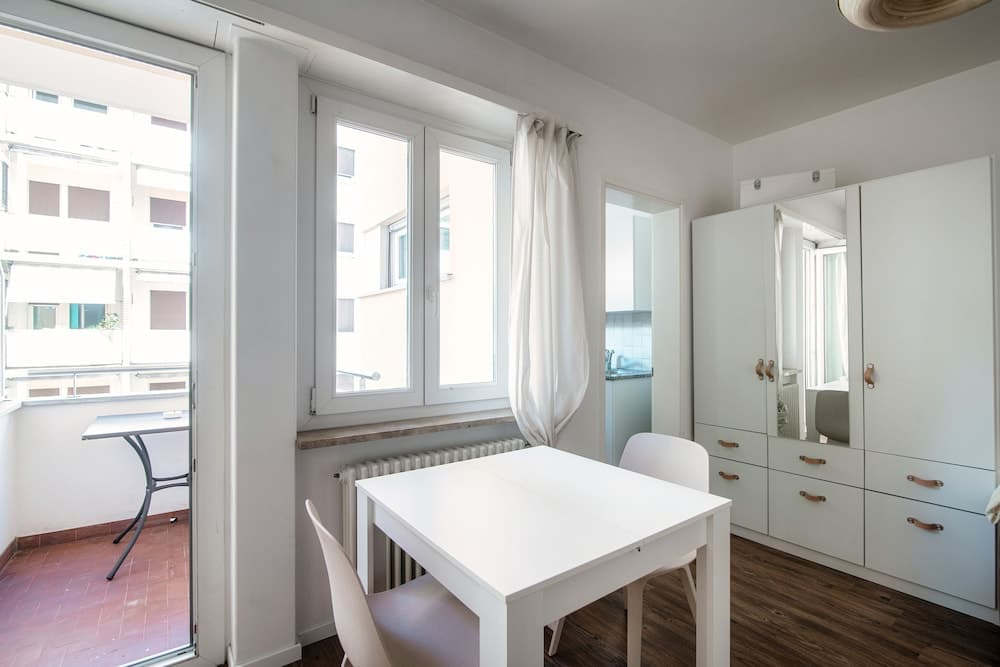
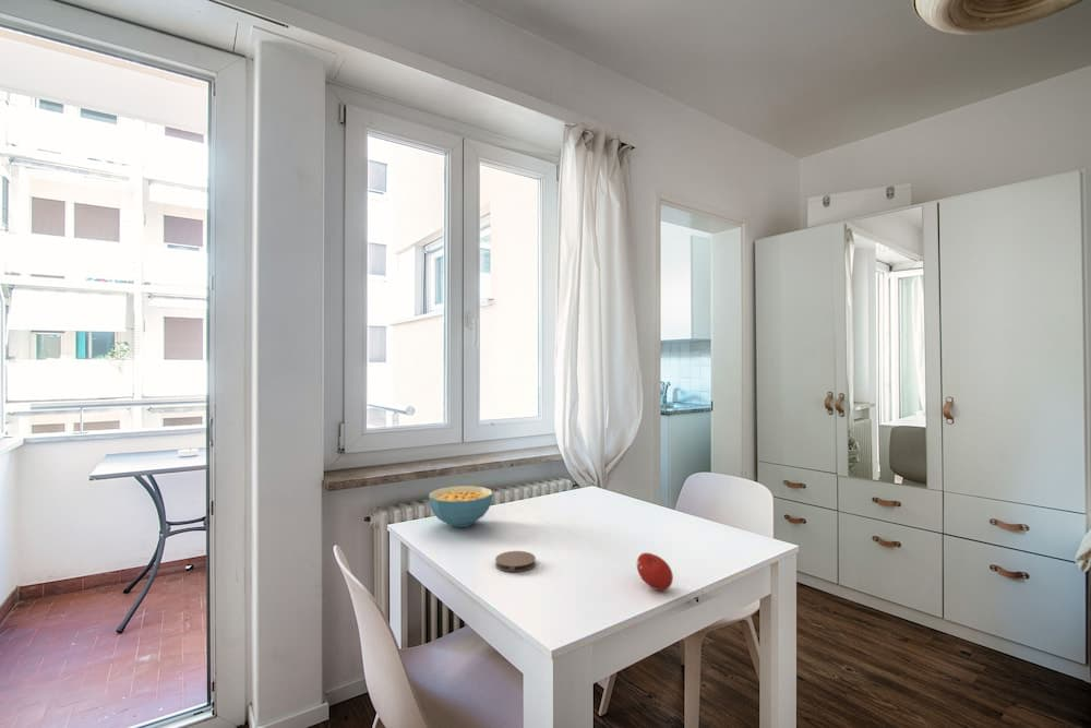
+ coaster [494,550,537,573]
+ cereal bowl [428,485,494,528]
+ fruit [636,551,674,592]
